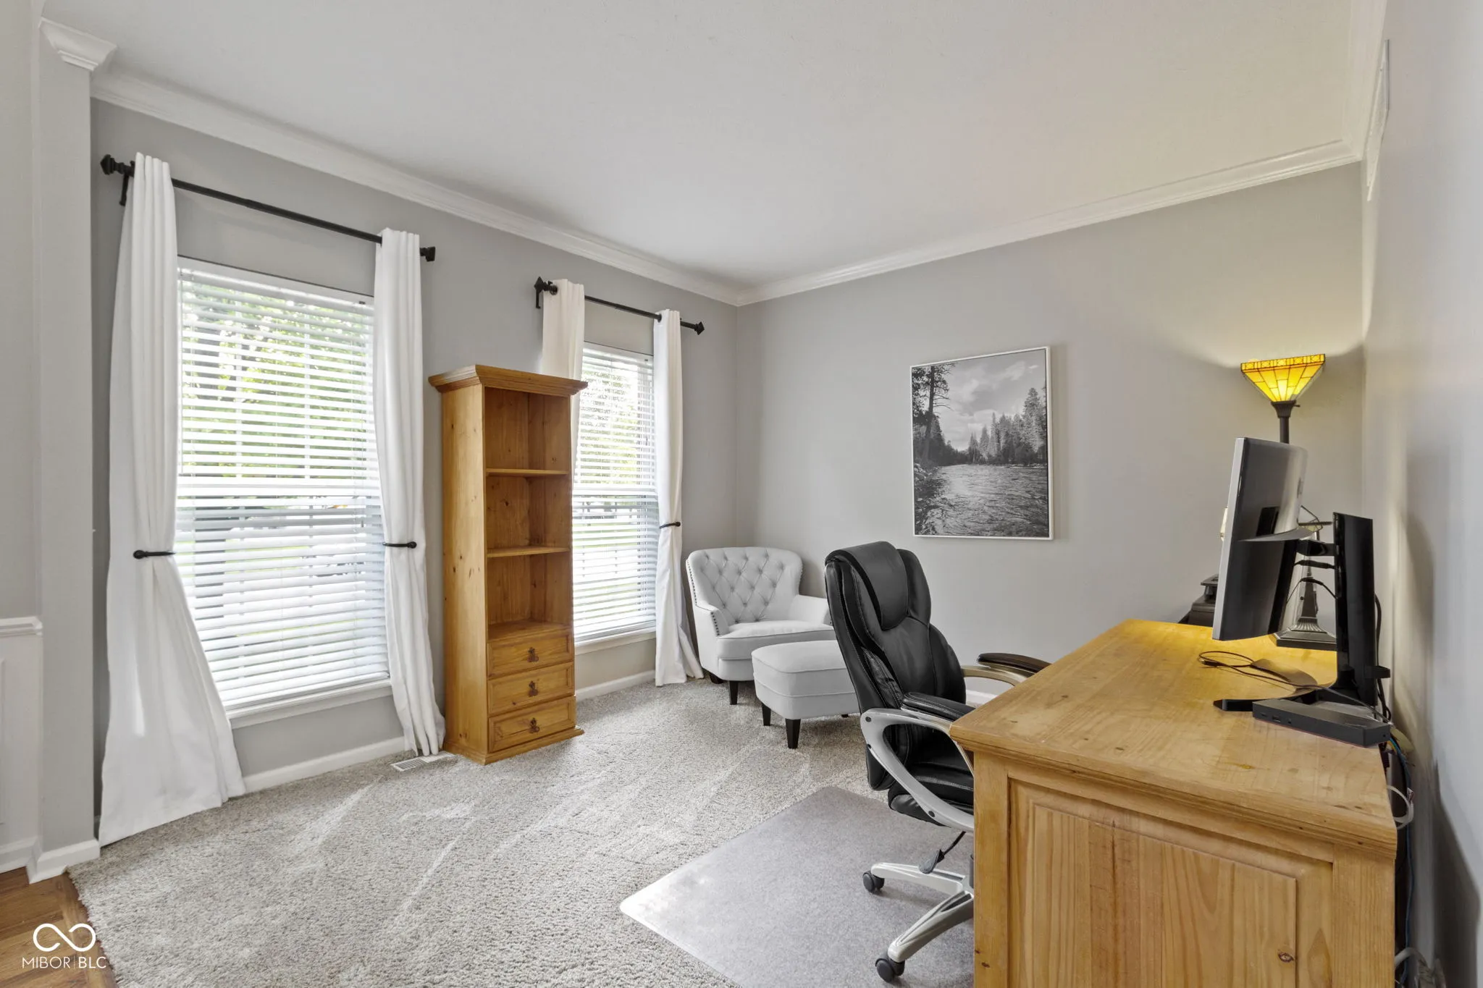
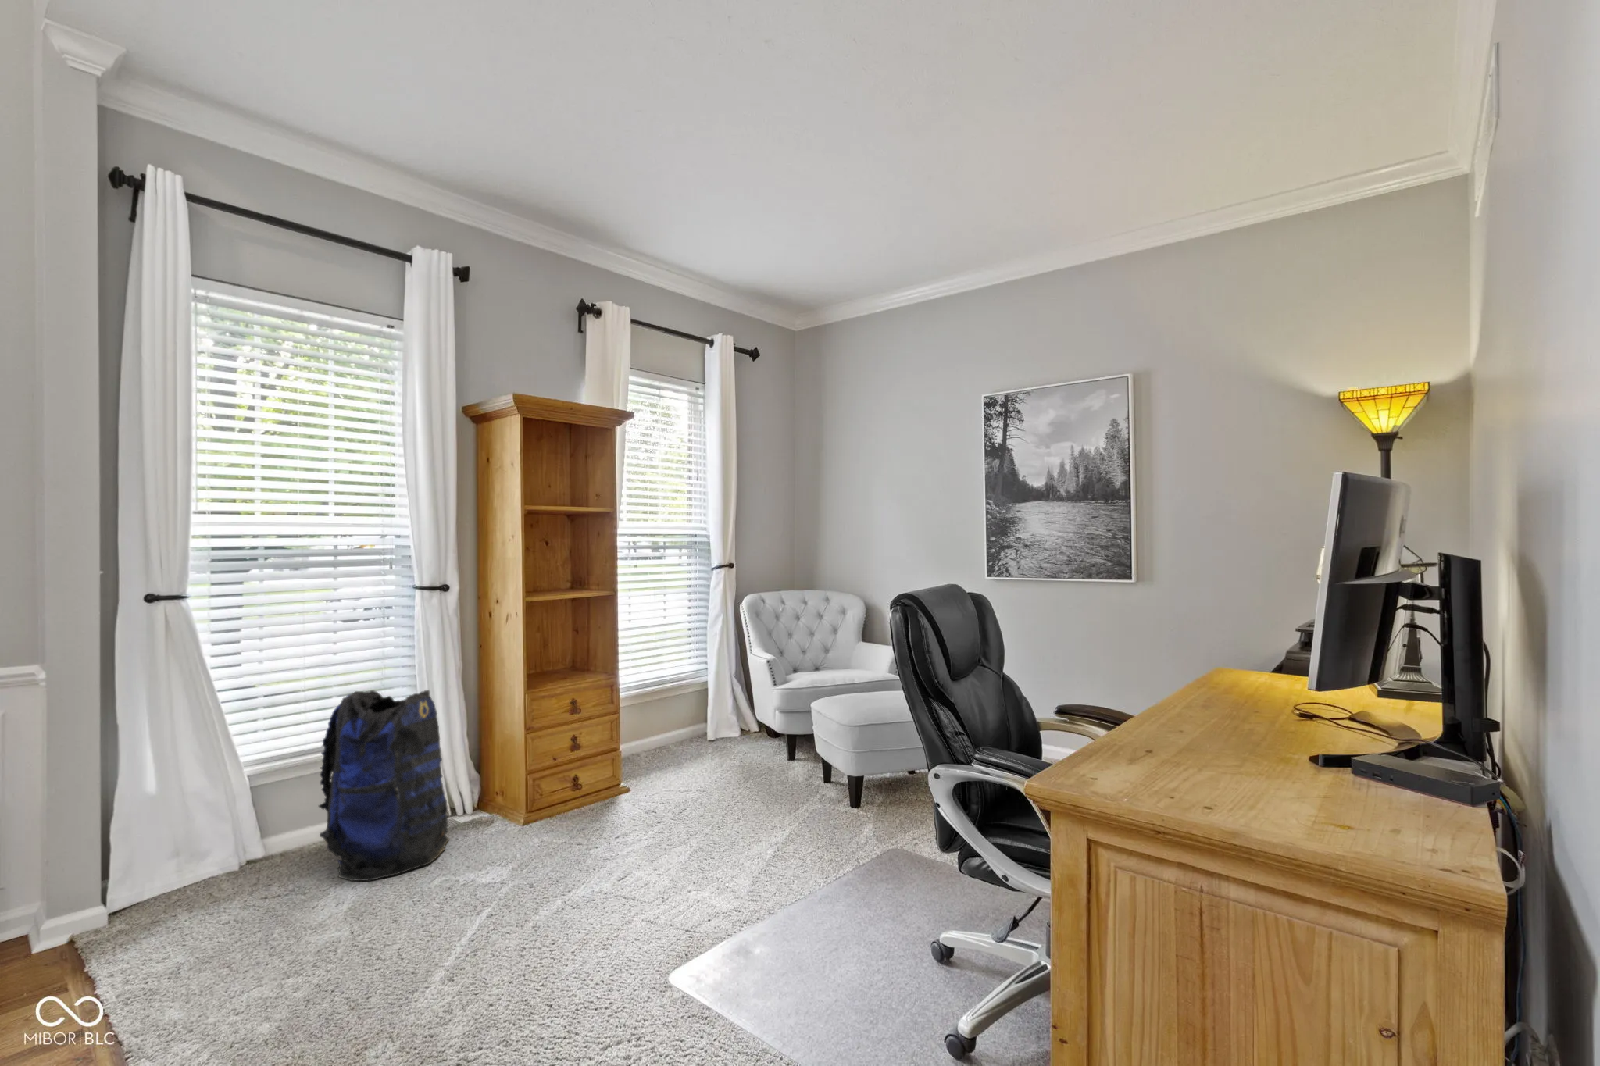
+ backpack [318,689,451,883]
